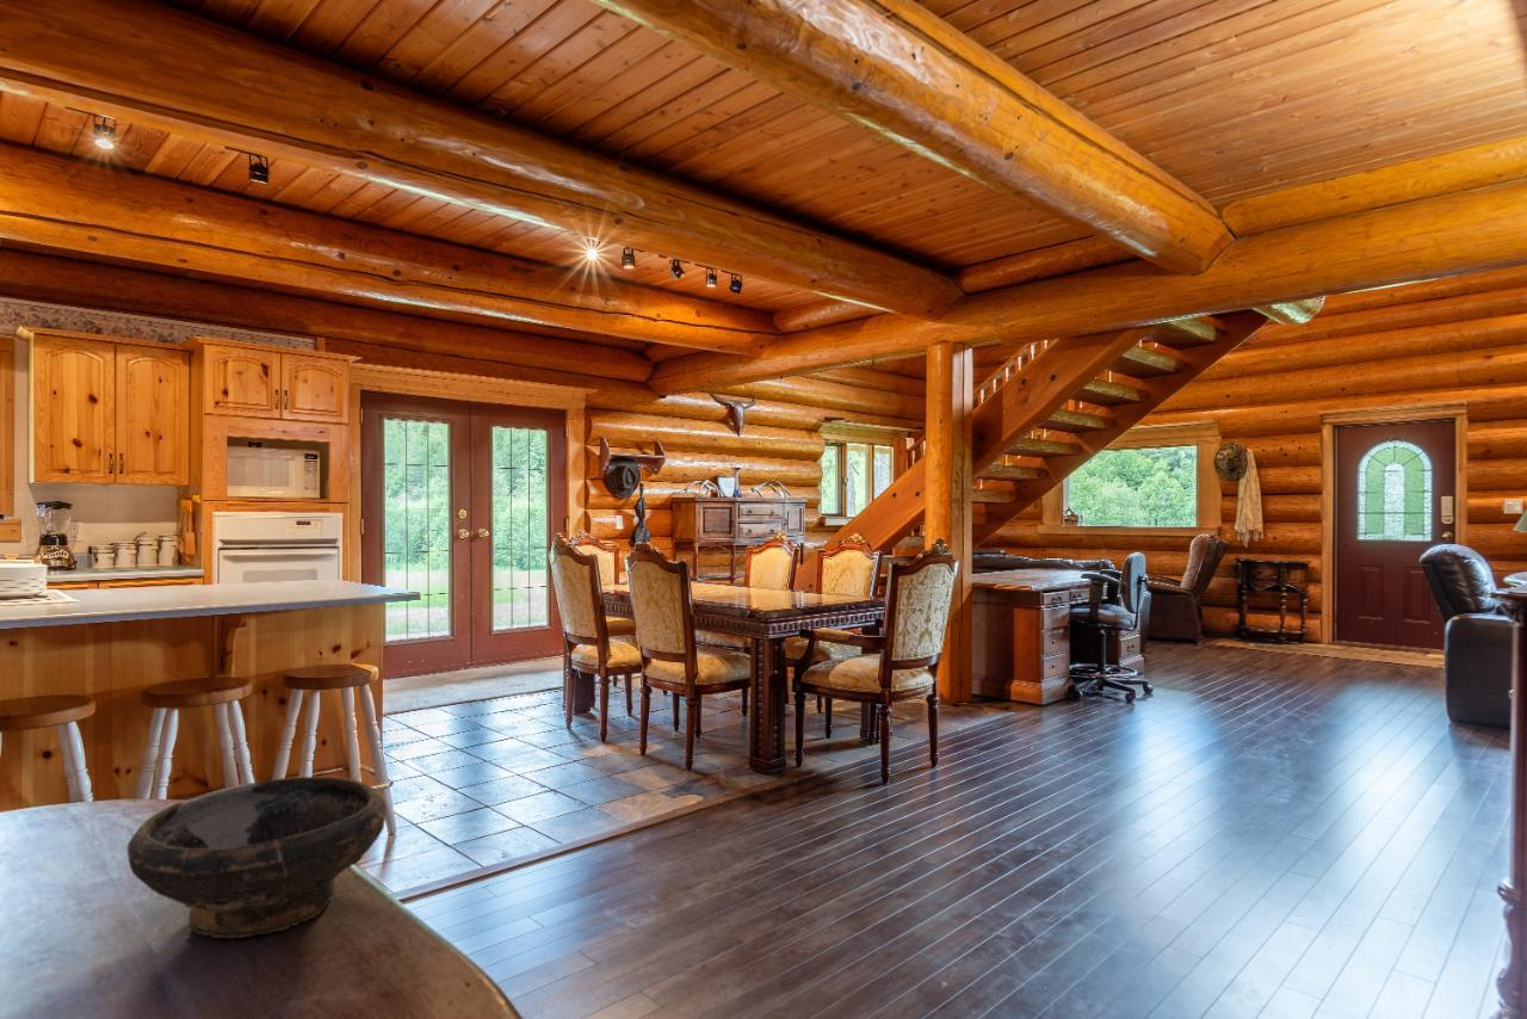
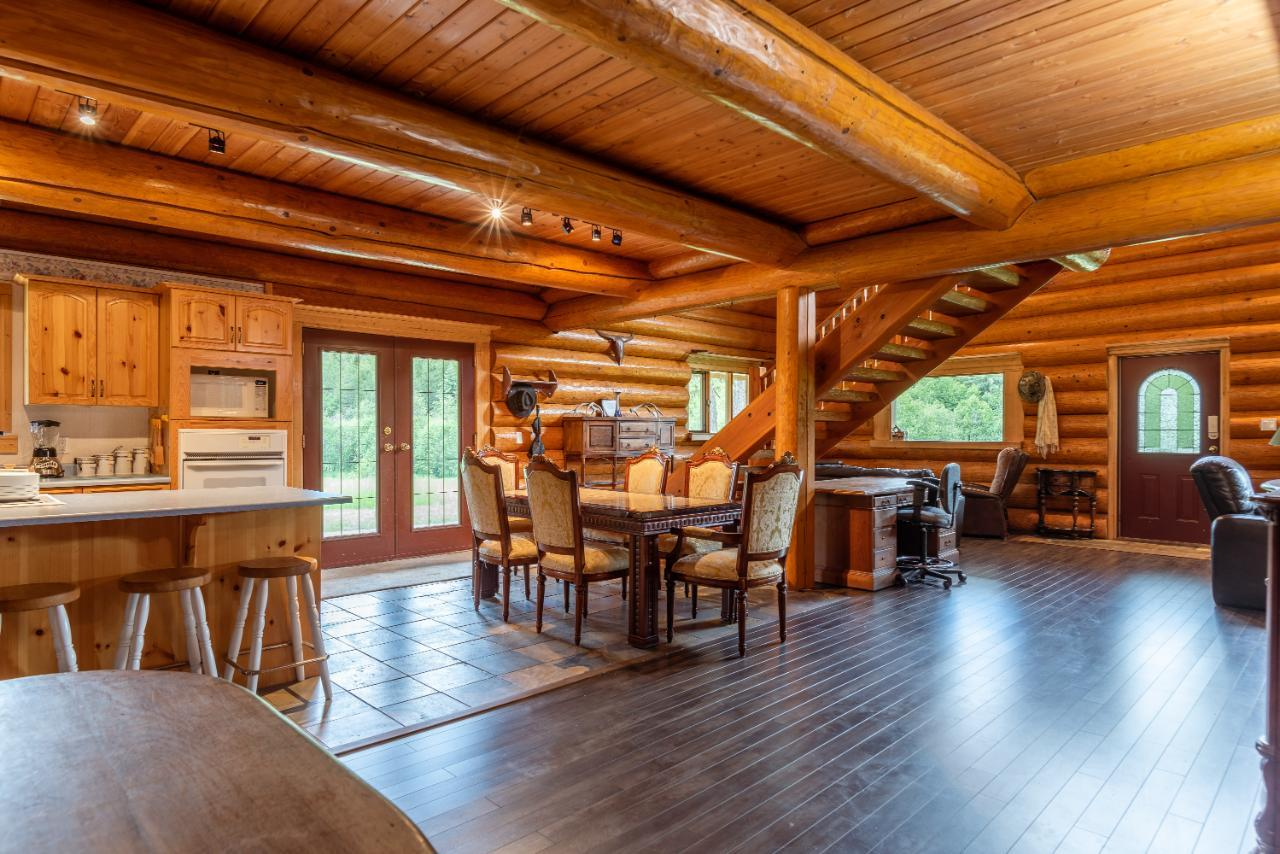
- bowl [126,776,388,939]
